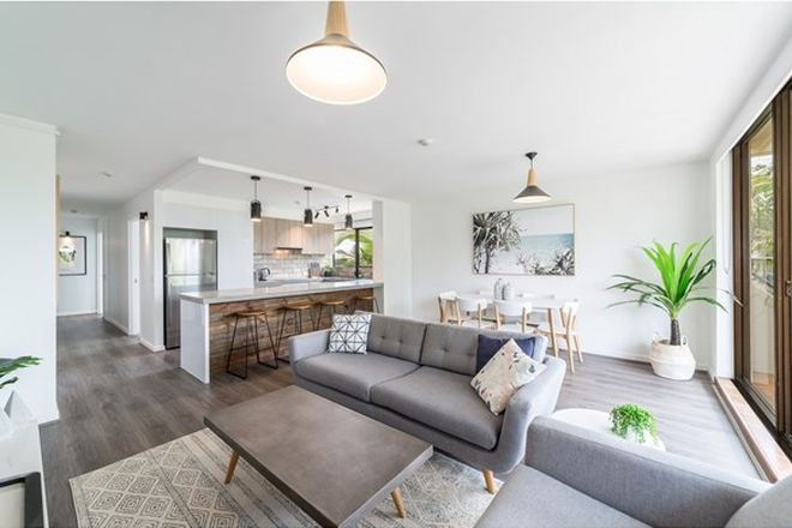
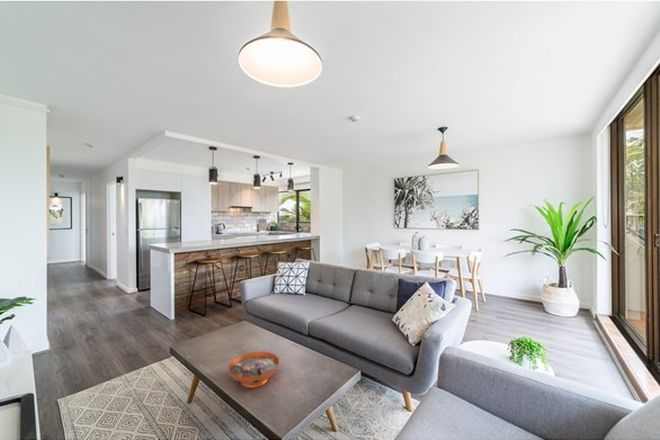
+ decorative bowl [227,351,280,389]
